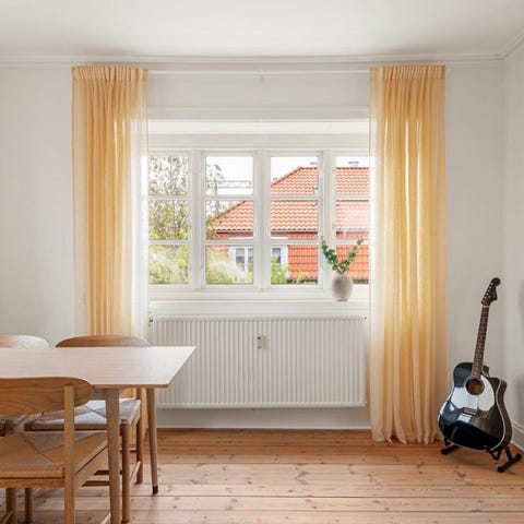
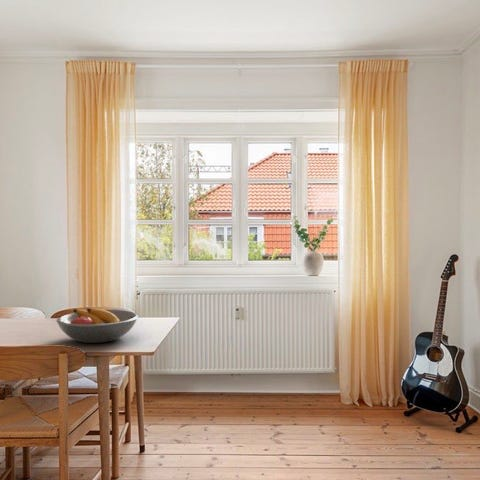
+ fruit bowl [55,307,139,344]
